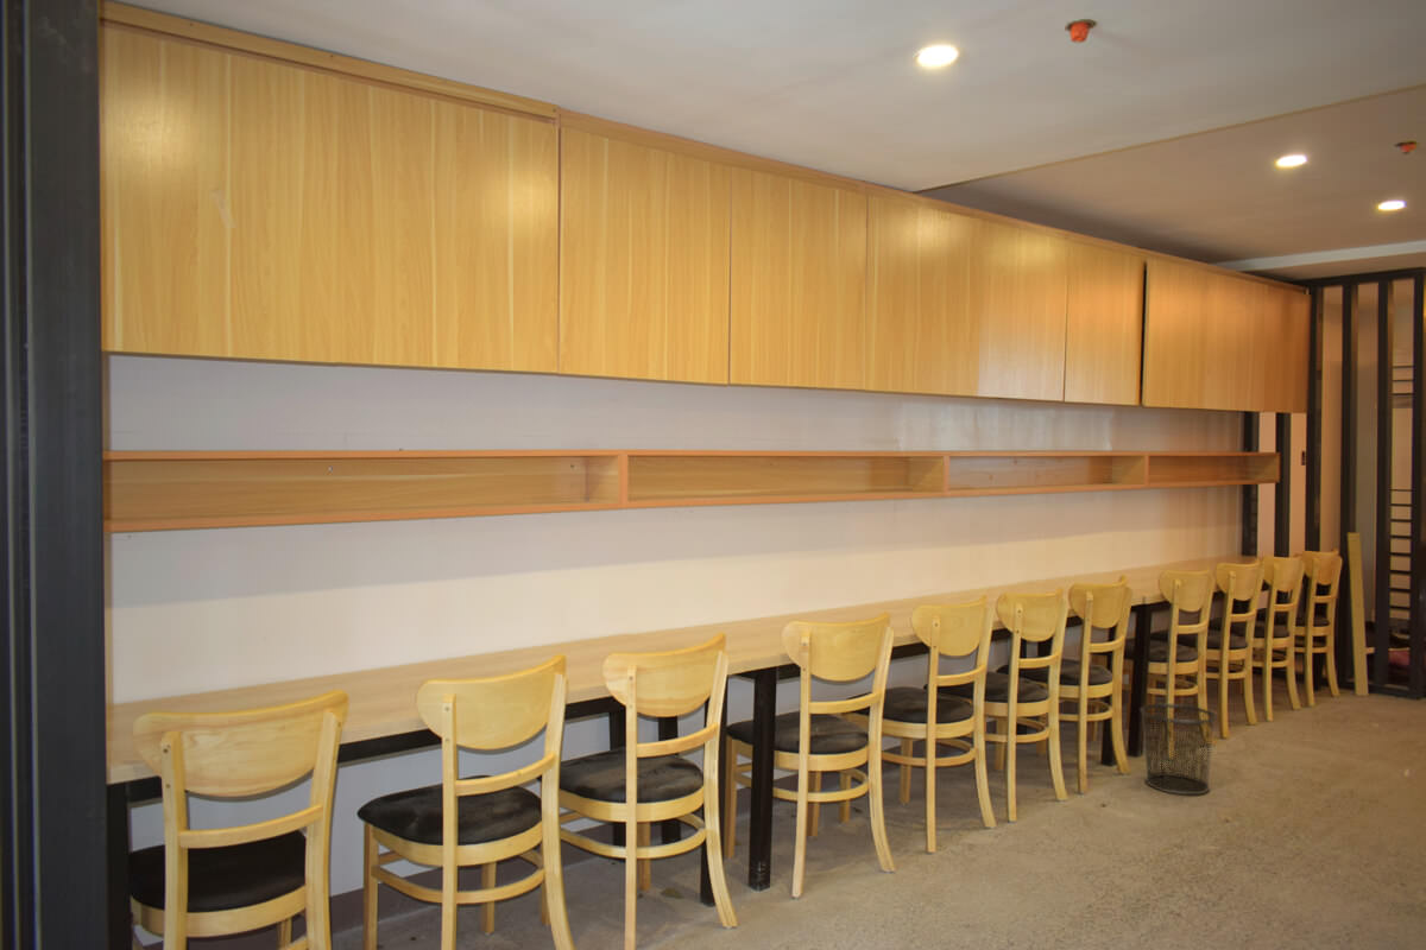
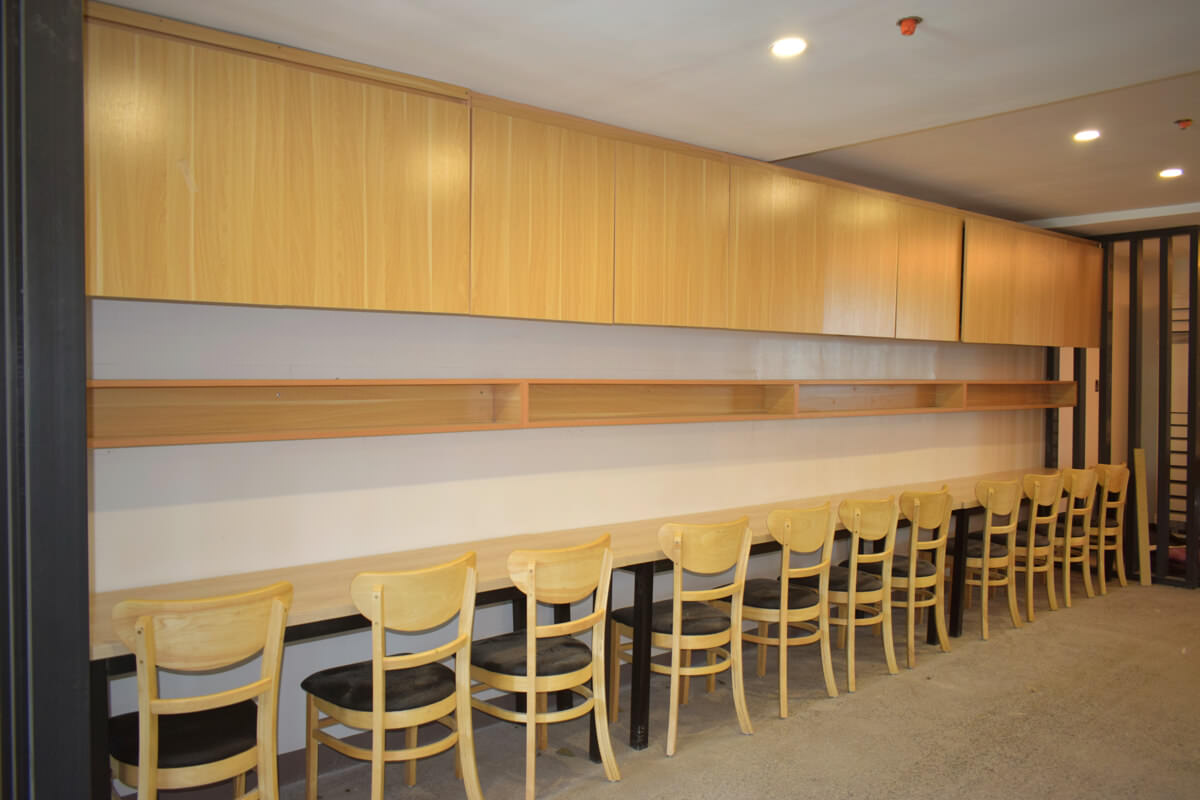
- waste bin [1140,702,1218,796]
